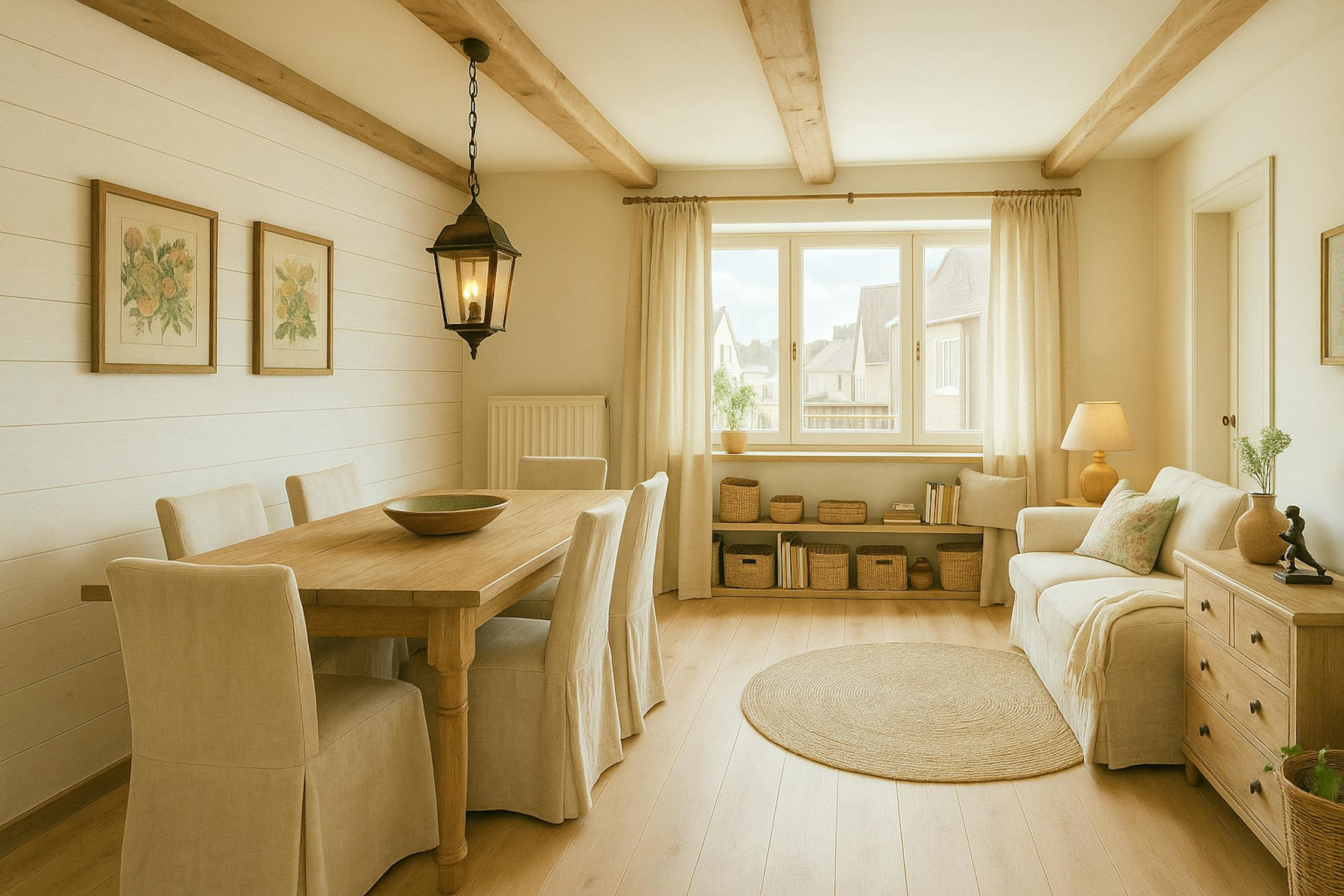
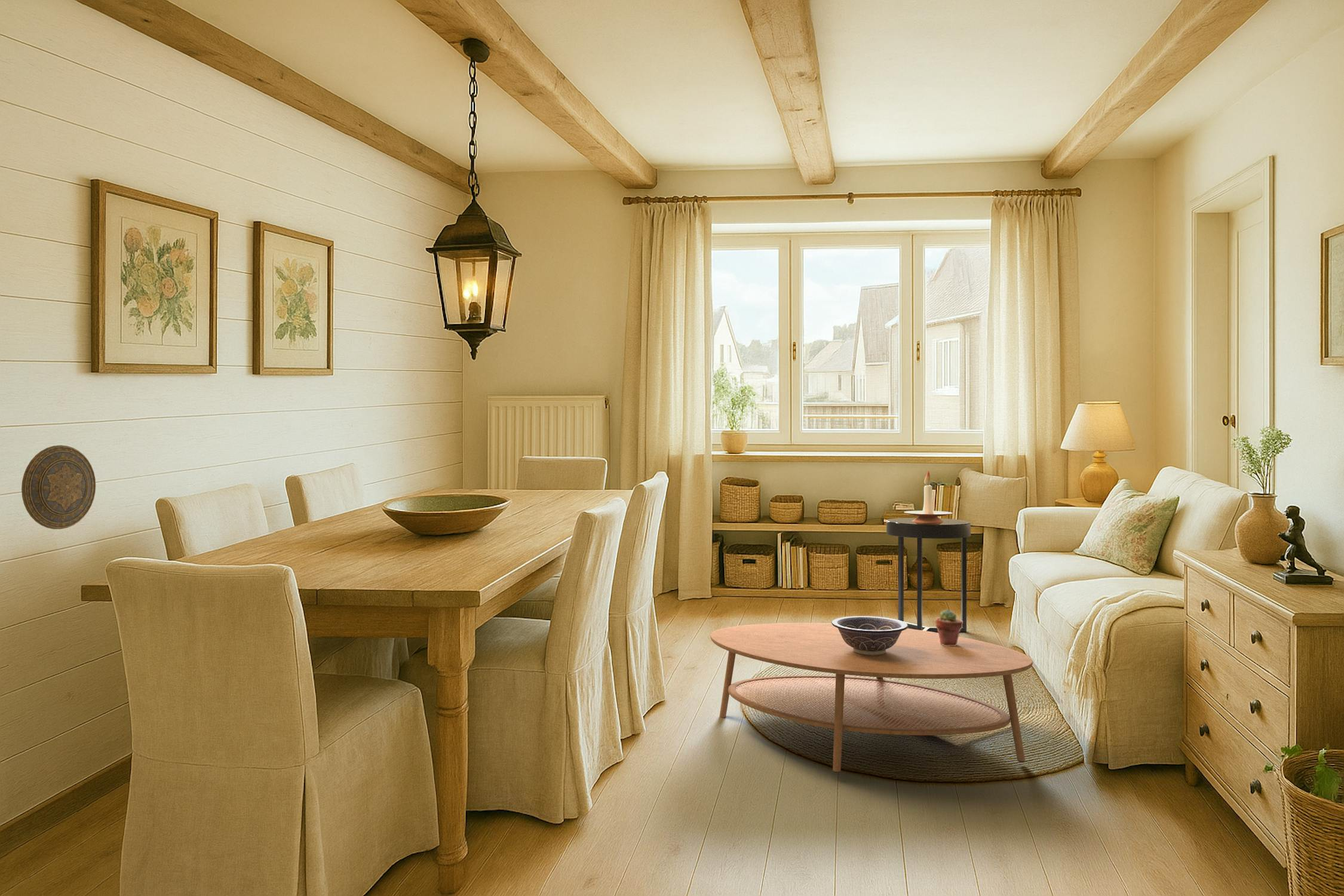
+ decorative plate [21,444,96,530]
+ candle holder [904,471,953,523]
+ side table [886,517,971,633]
+ decorative bowl [831,615,909,655]
+ potted succulent [935,609,963,646]
+ coffee table [710,622,1033,774]
